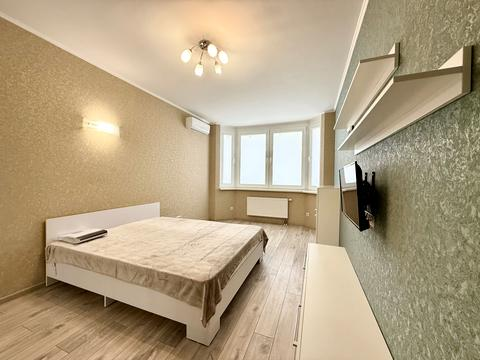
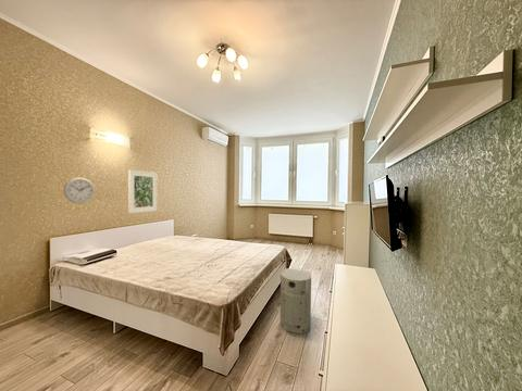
+ wall clock [62,176,96,204]
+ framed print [127,168,158,214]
+ fan [279,267,312,335]
